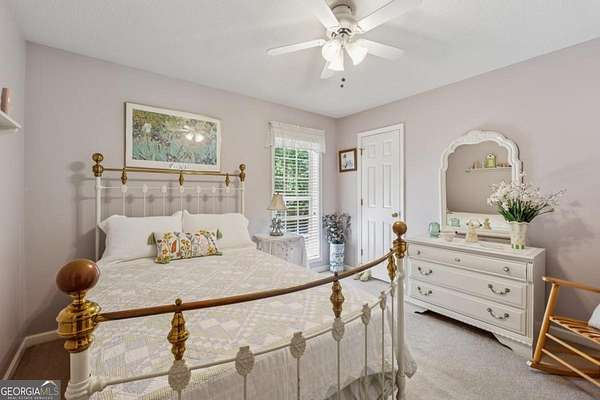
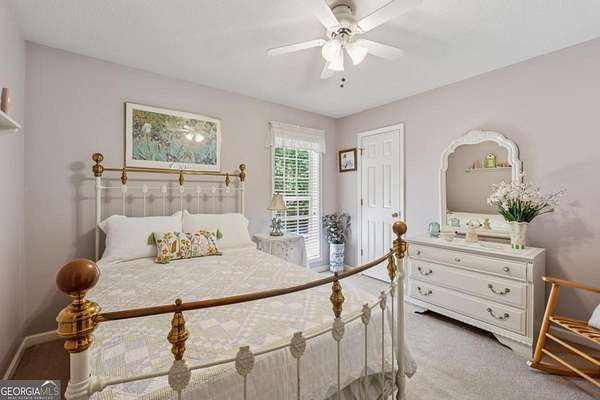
- boots [352,262,372,282]
